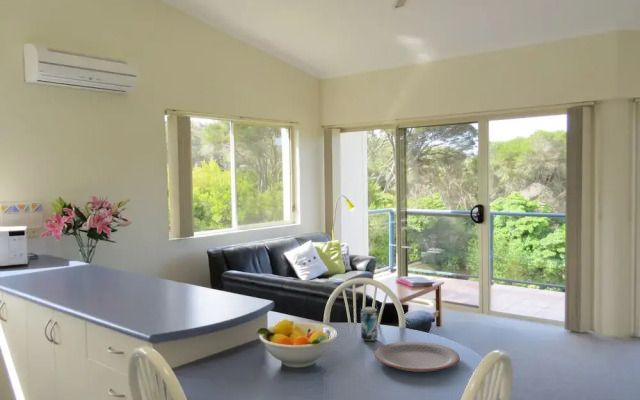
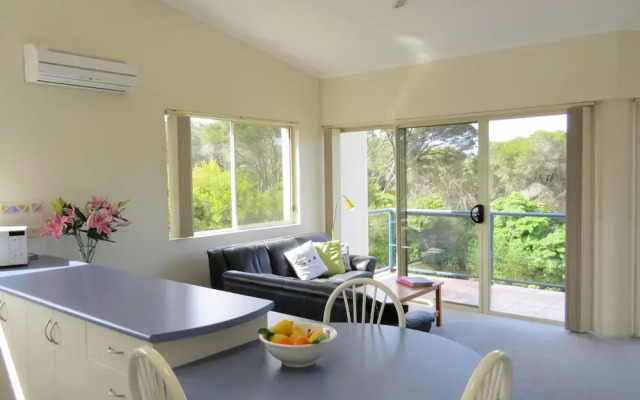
- plate [374,341,461,373]
- beer can [360,306,379,342]
